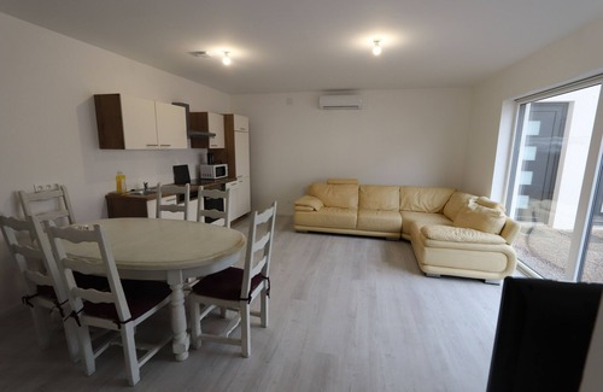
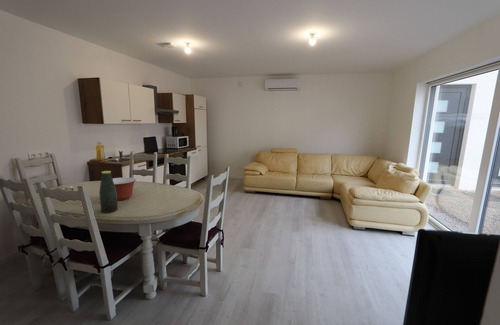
+ mixing bowl [112,176,137,201]
+ bottle [98,170,119,214]
